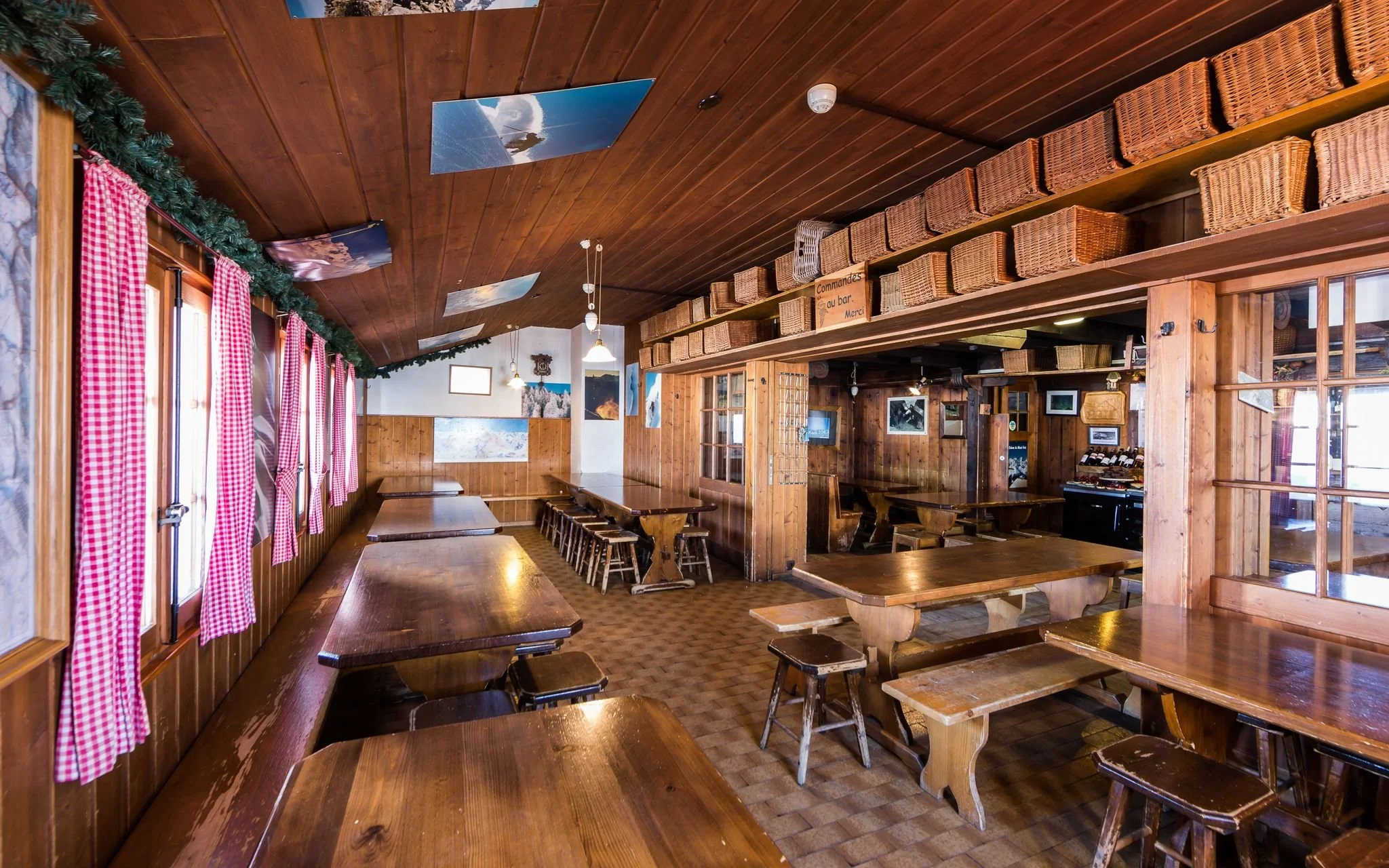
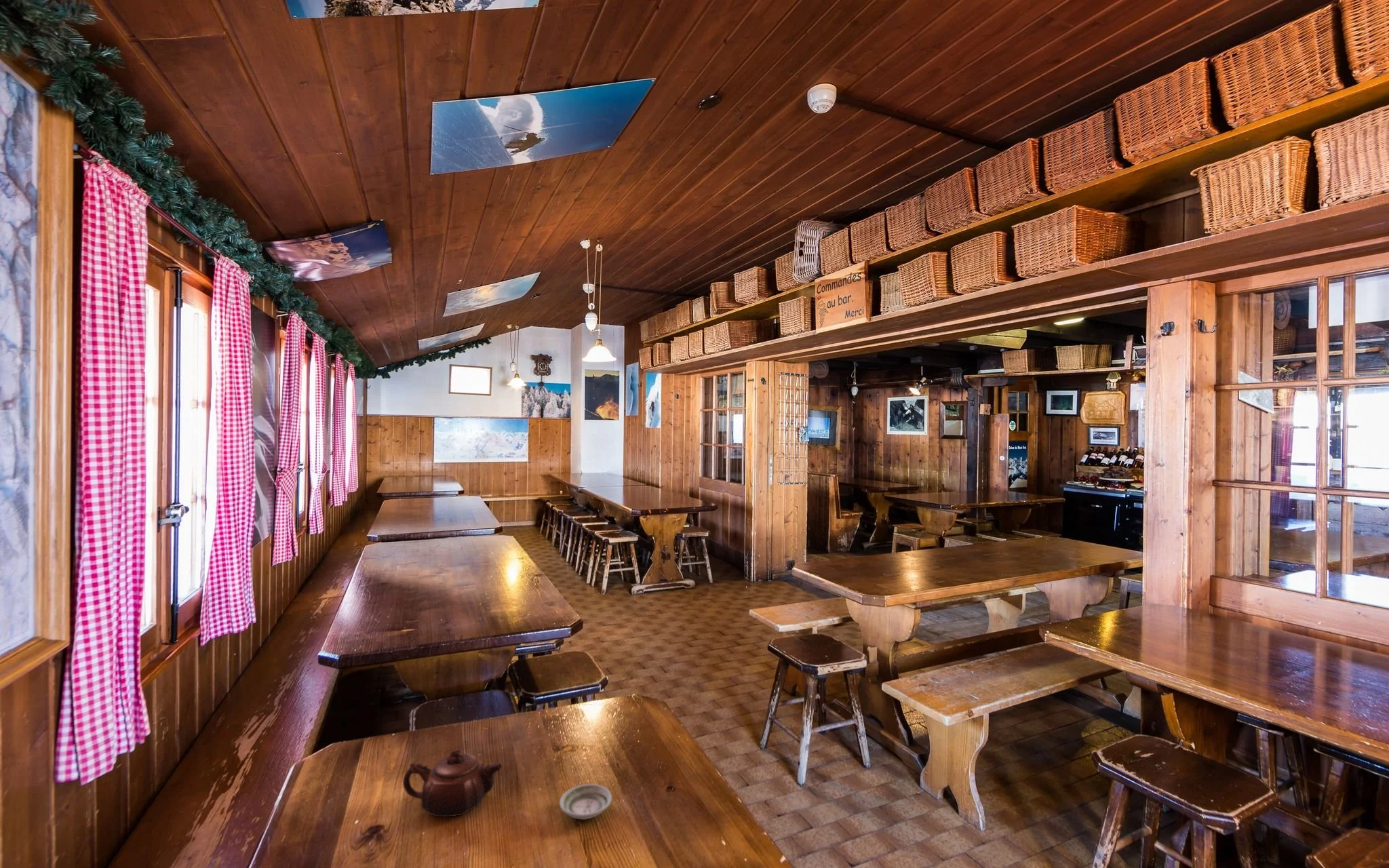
+ saucer [559,783,612,820]
+ teapot [402,749,503,817]
